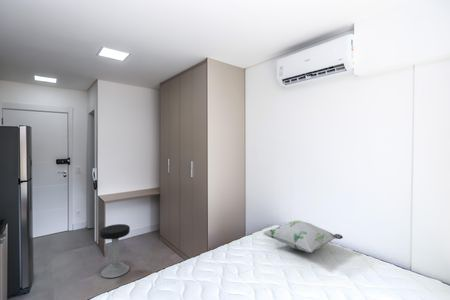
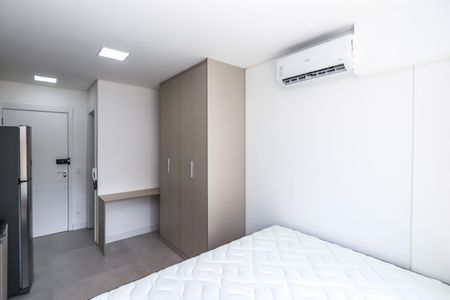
- decorative pillow [262,220,344,253]
- stool [99,223,131,279]
